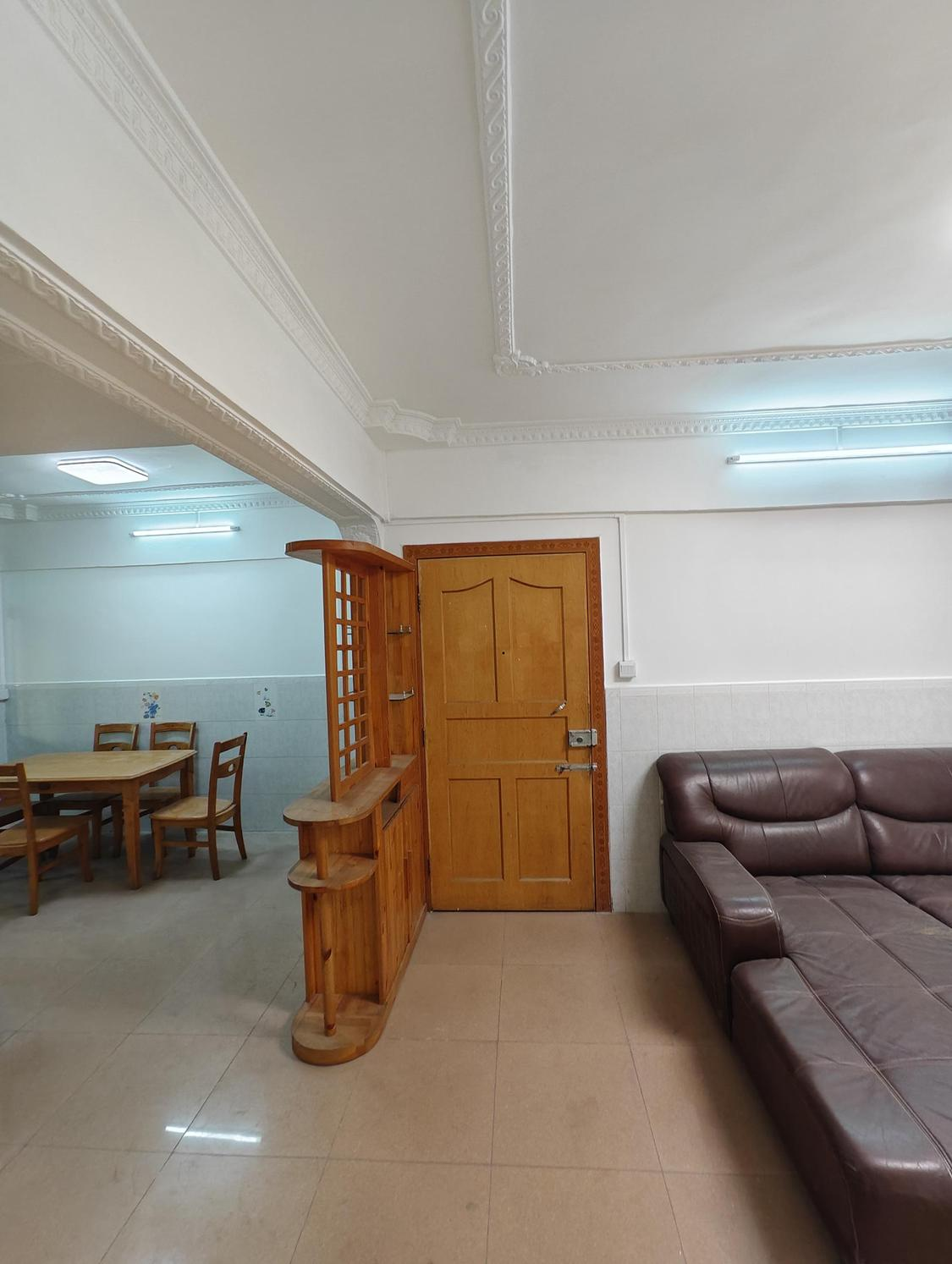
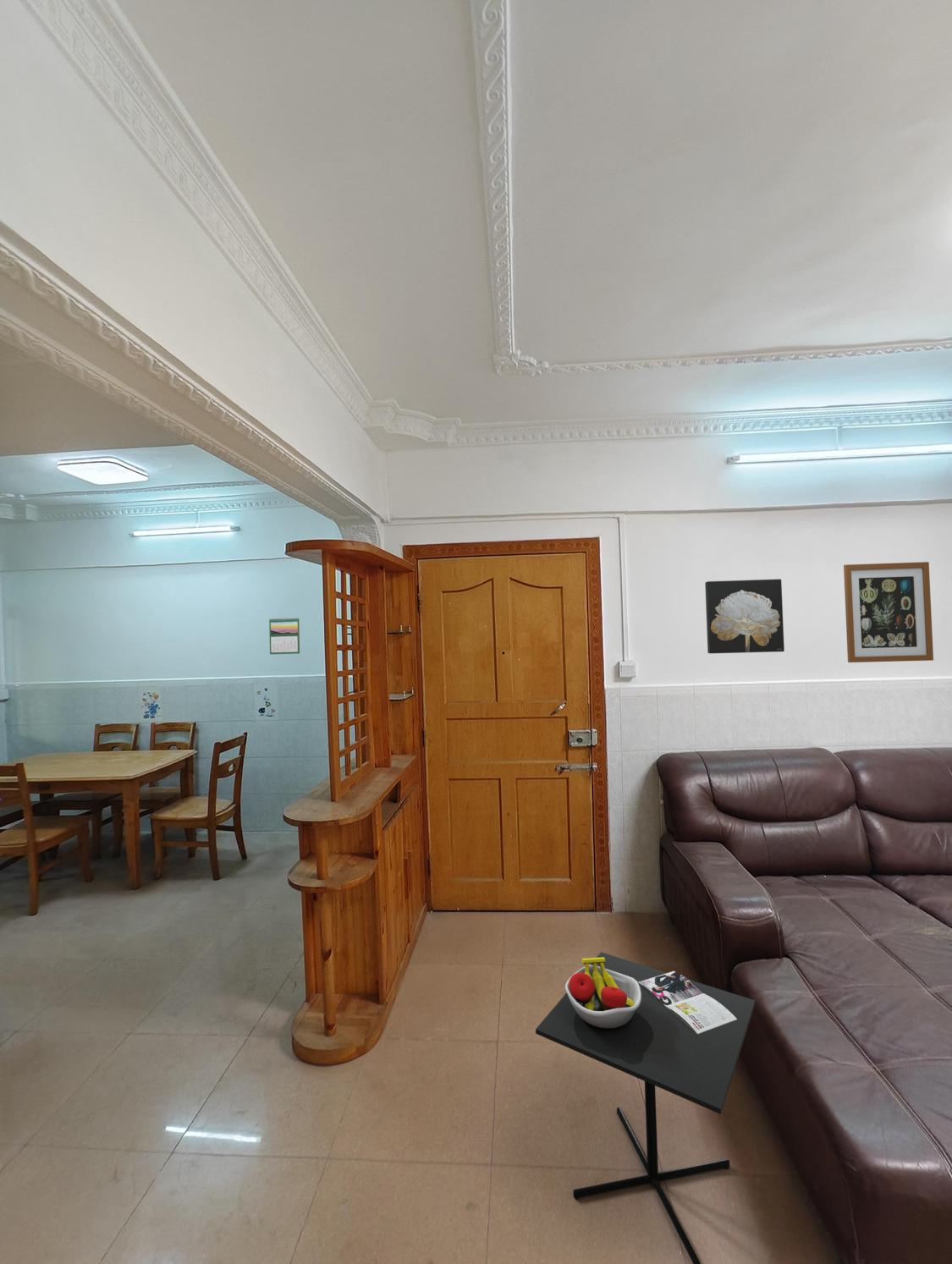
+ wall art [843,561,934,663]
+ wall art [704,578,785,654]
+ calendar [268,617,300,655]
+ kitchen table [535,951,756,1264]
